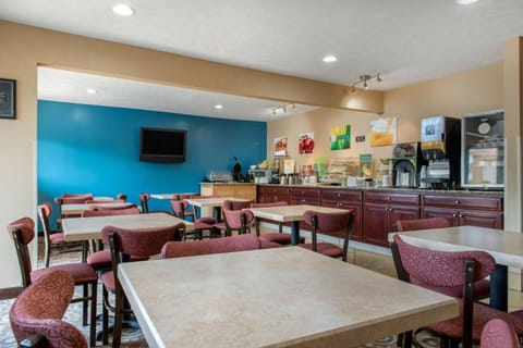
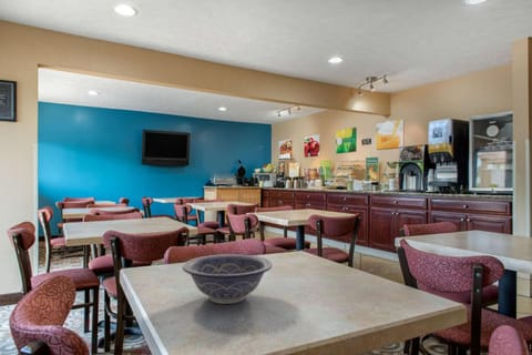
+ decorative bowl [182,253,273,305]
